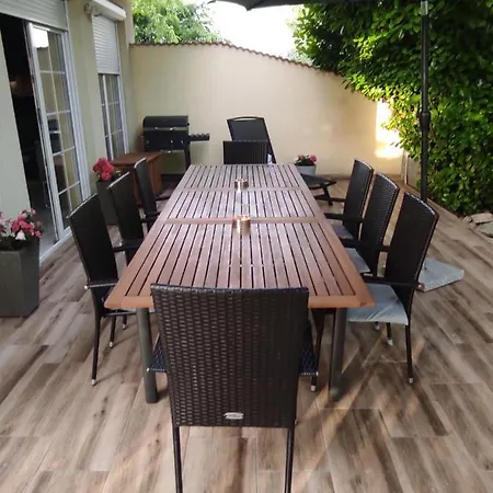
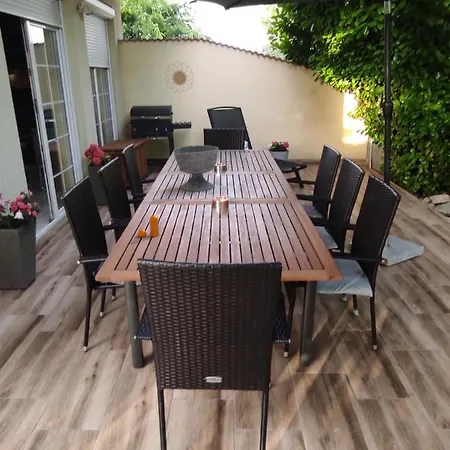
+ decorative wall piece [164,61,195,94]
+ pepper shaker [137,214,160,238]
+ bowl [172,144,219,192]
